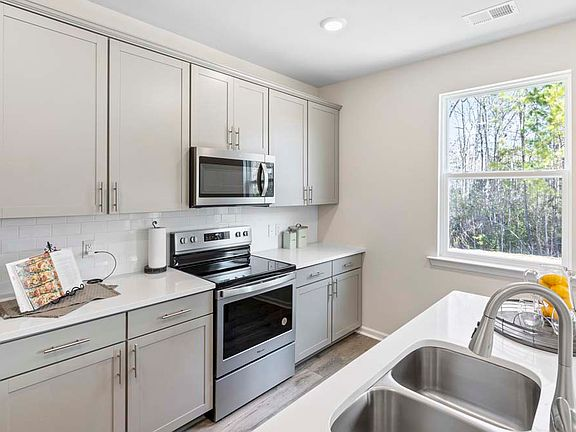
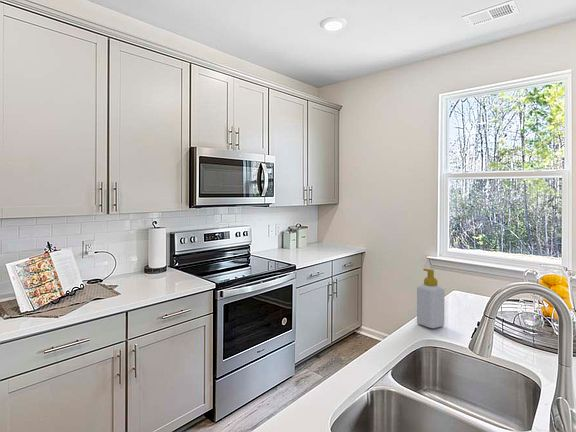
+ soap bottle [416,268,446,329]
